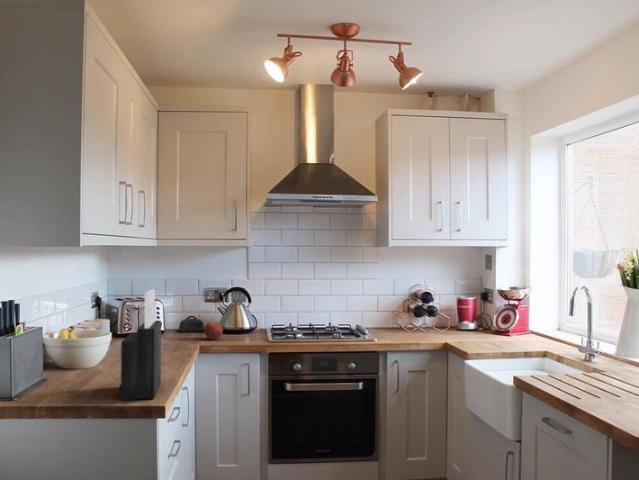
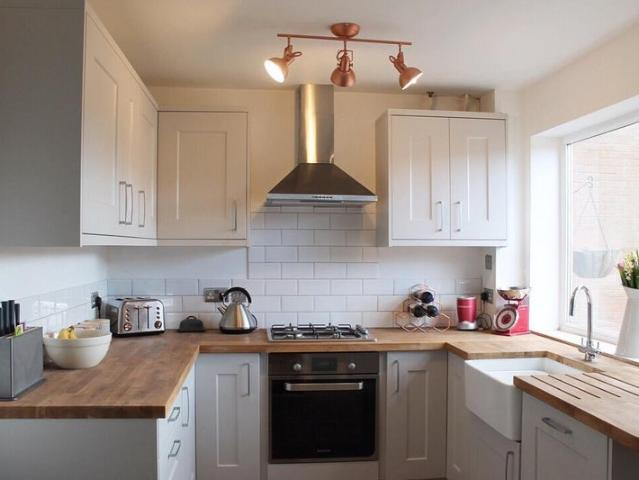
- apple [203,320,224,341]
- knife block [118,289,162,401]
